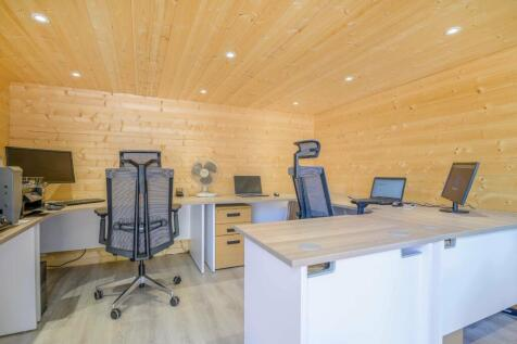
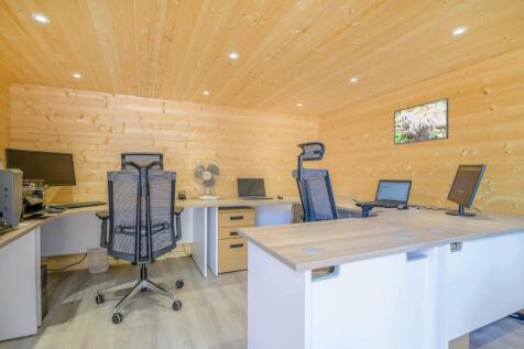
+ wastebasket [86,247,110,274]
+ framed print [393,97,449,146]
